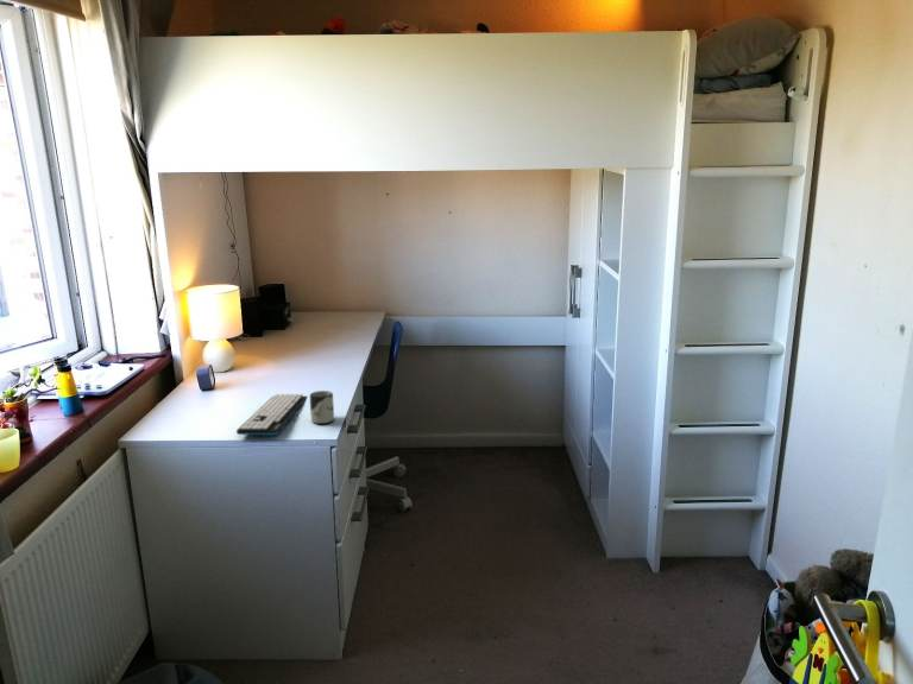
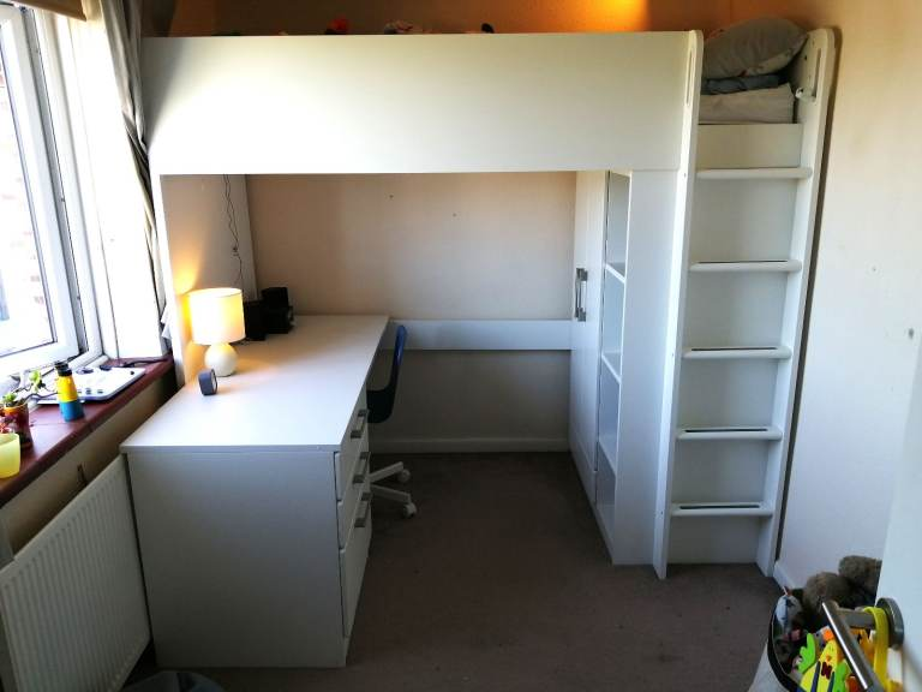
- cup [309,390,335,425]
- keyboard [235,393,308,436]
